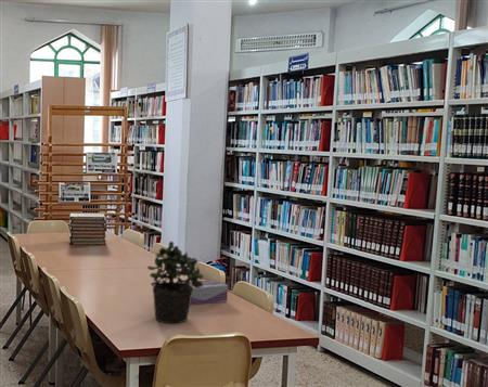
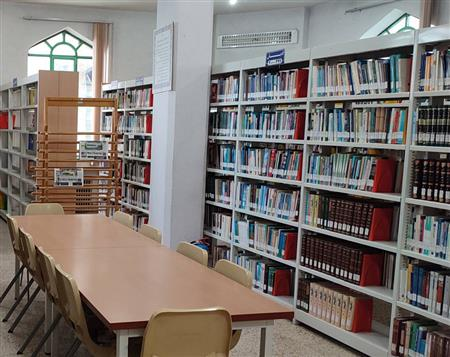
- book stack [68,212,107,246]
- potted plant [146,241,205,324]
- tissue box [183,279,229,306]
